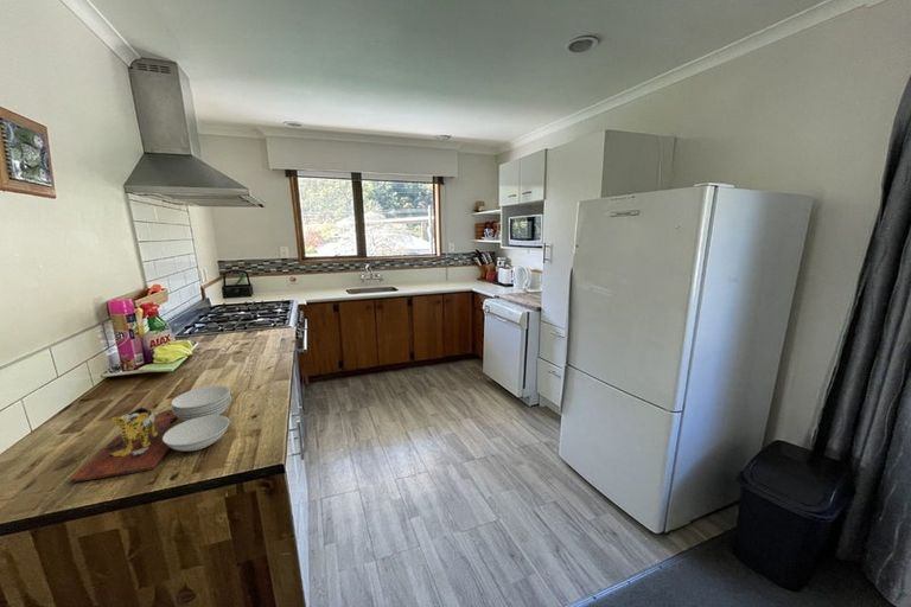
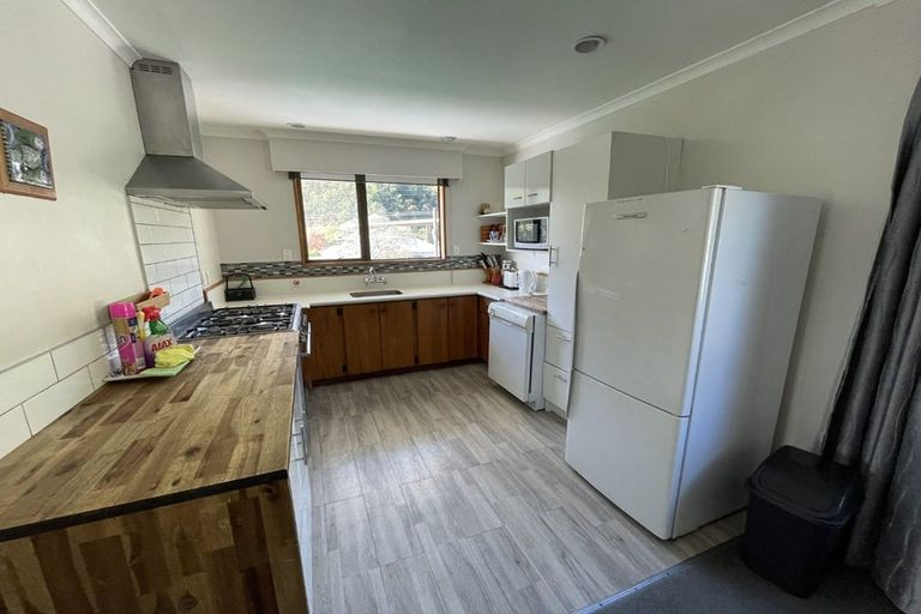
- cutting board [70,384,232,483]
